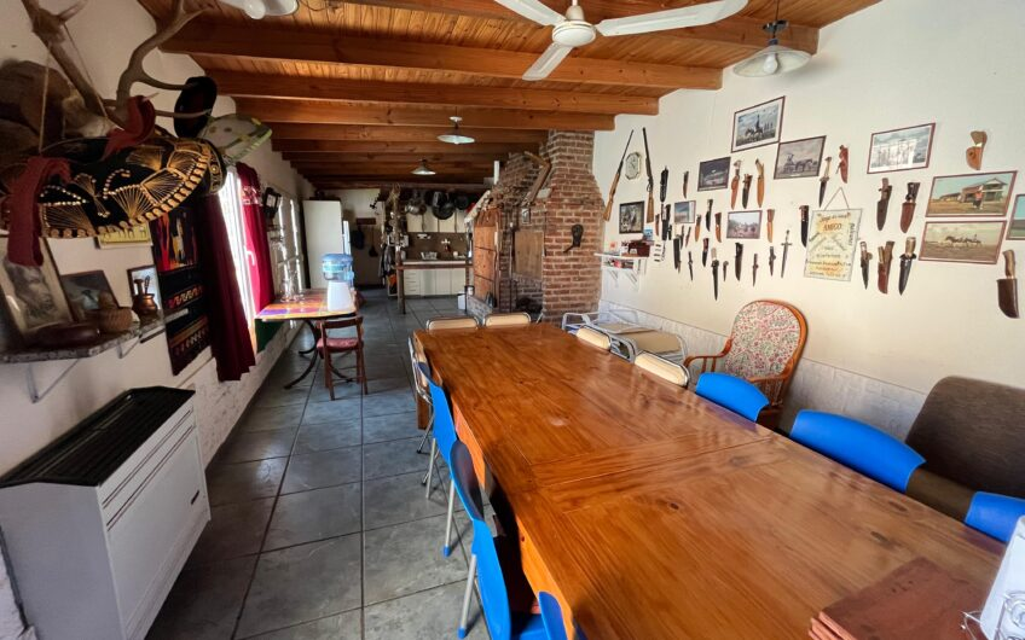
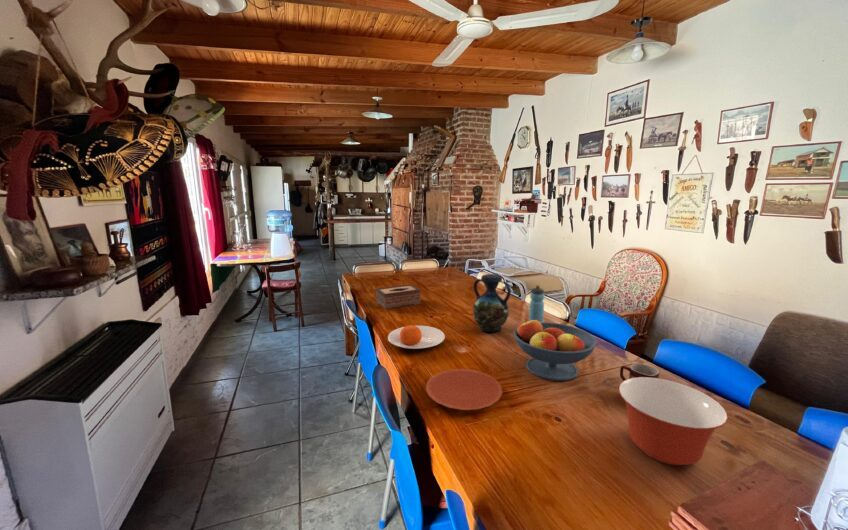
+ water bottle [528,284,546,322]
+ fruit bowl [513,319,597,382]
+ vase [472,273,512,333]
+ mug [619,362,660,381]
+ plate [425,368,503,411]
+ tissue box [375,283,422,310]
+ plate [387,324,446,350]
+ mixing bowl [618,377,729,466]
